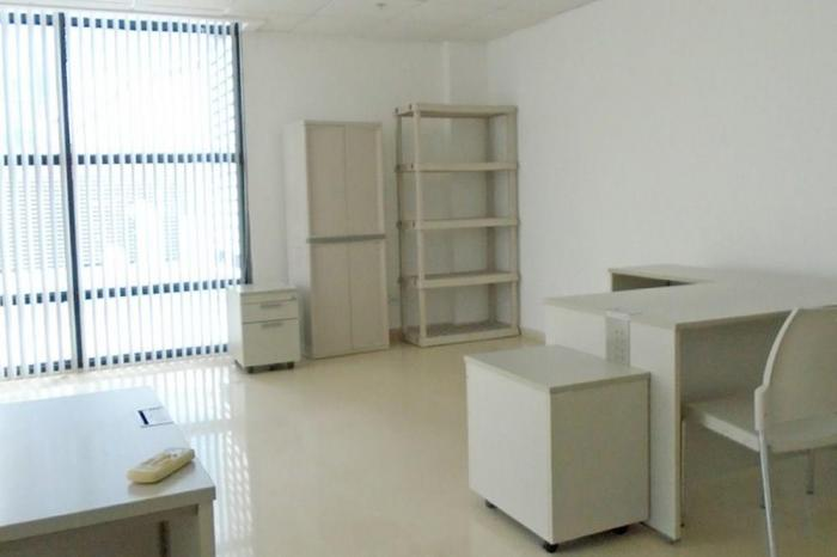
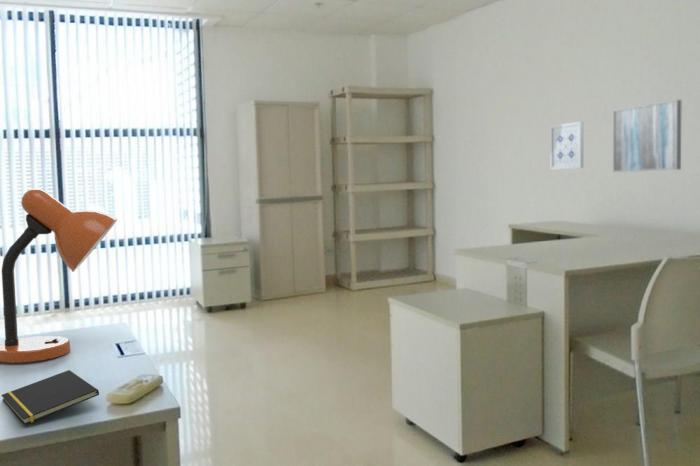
+ wall art [549,121,584,170]
+ notepad [0,369,100,425]
+ wall art [612,99,682,173]
+ desk lamp [0,188,118,364]
